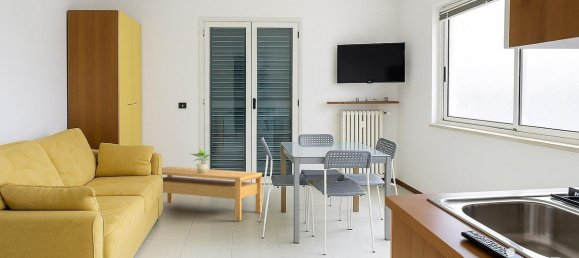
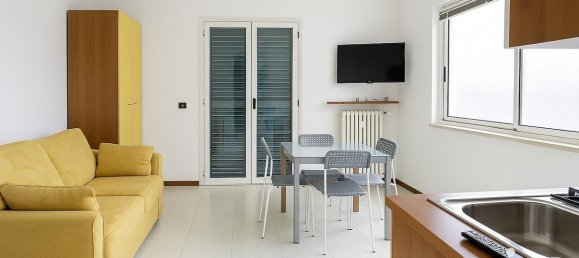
- coffee table [161,166,263,221]
- potted plant [190,147,211,173]
